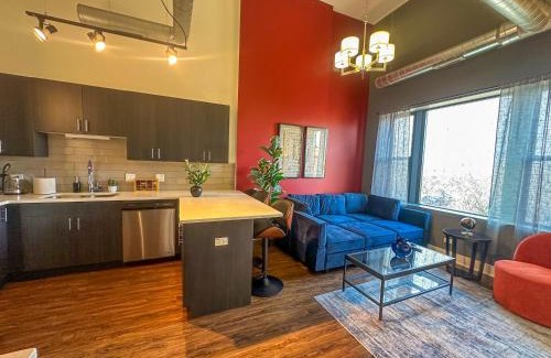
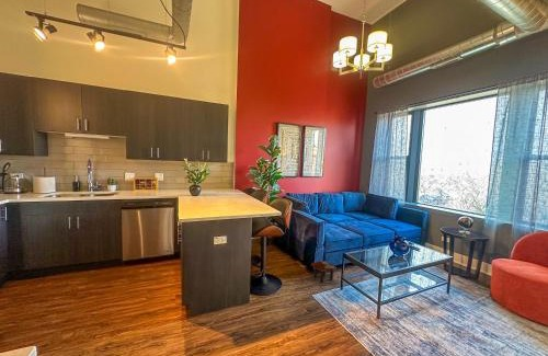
+ side table [310,260,338,284]
